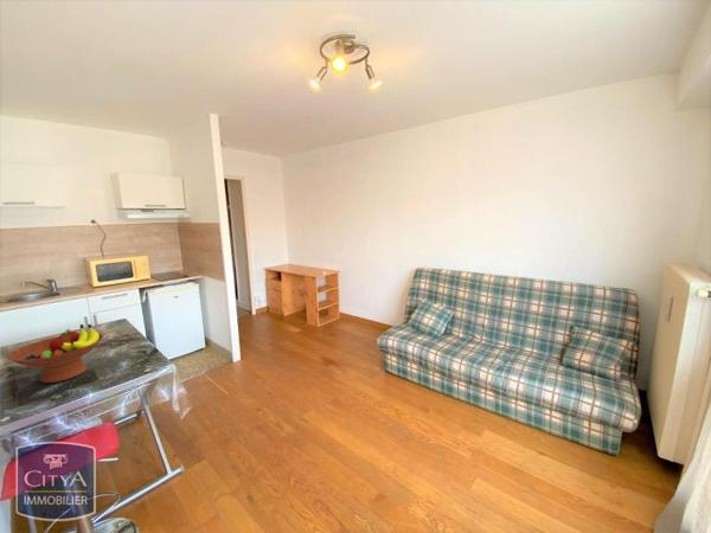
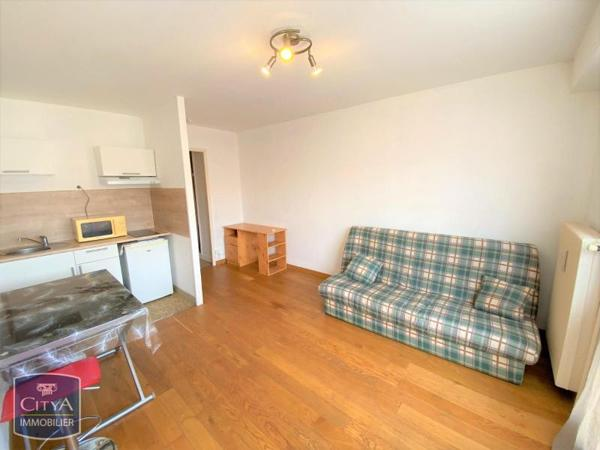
- fruit bowl [6,323,104,384]
